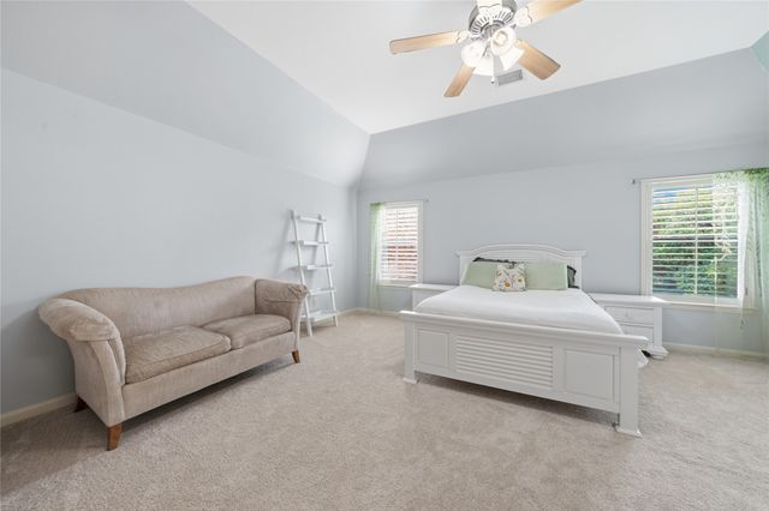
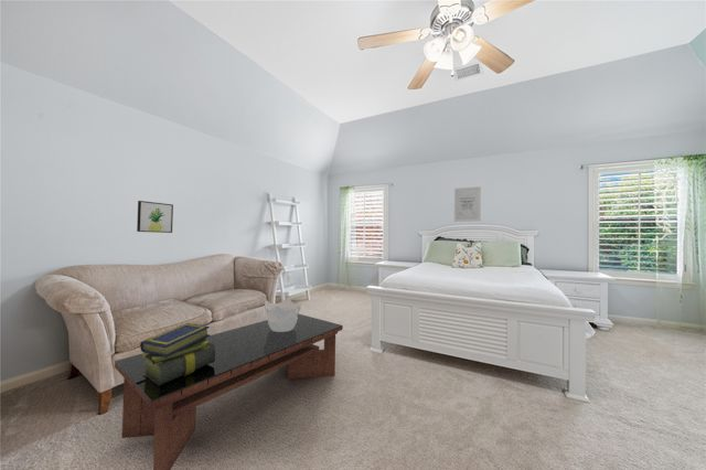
+ coffee table [114,312,344,470]
+ wall art [136,200,174,234]
+ decorative bowl [264,298,302,332]
+ stack of books [139,322,215,385]
+ wall art [453,185,482,223]
